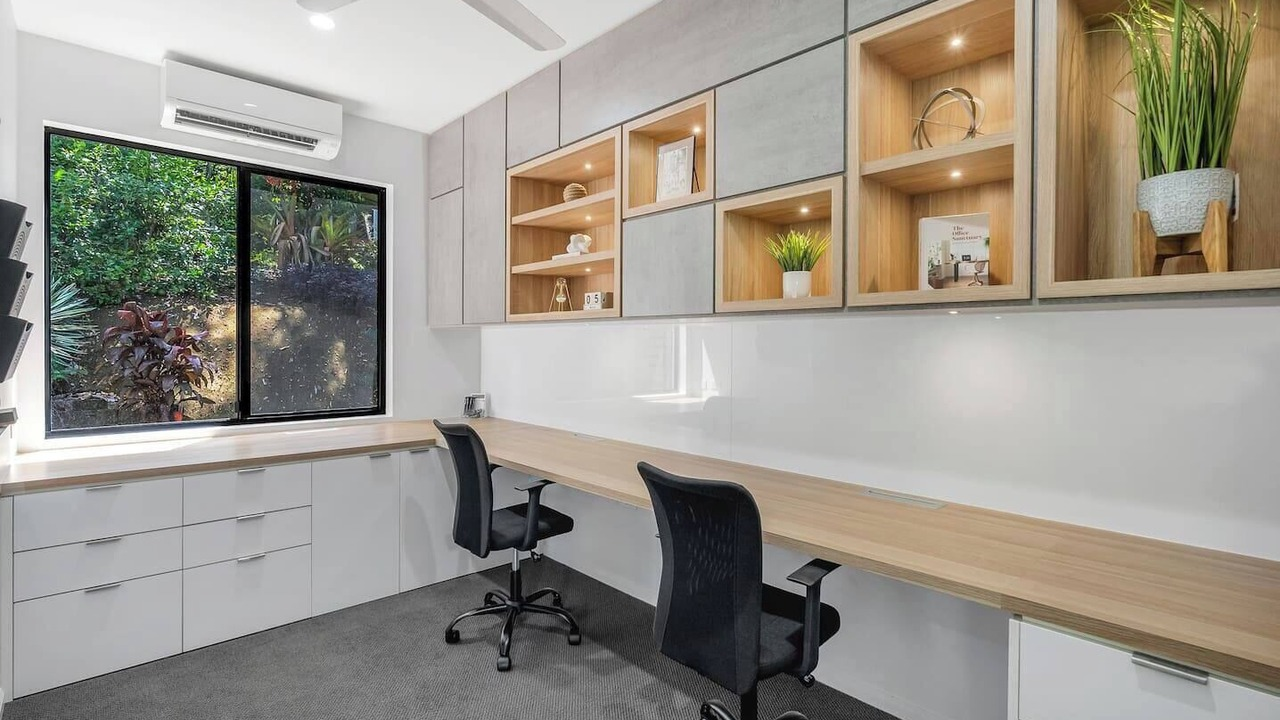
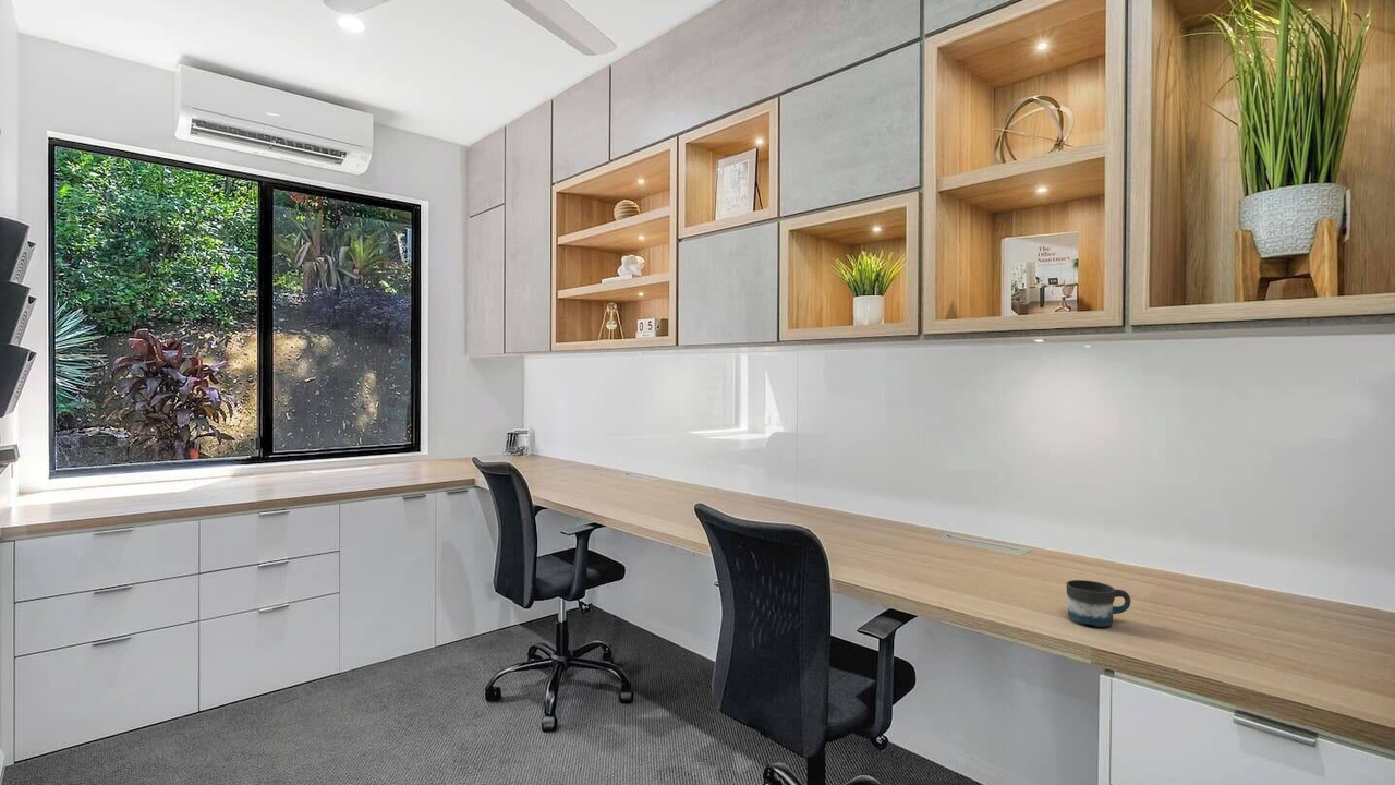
+ mug [1065,579,1131,628]
